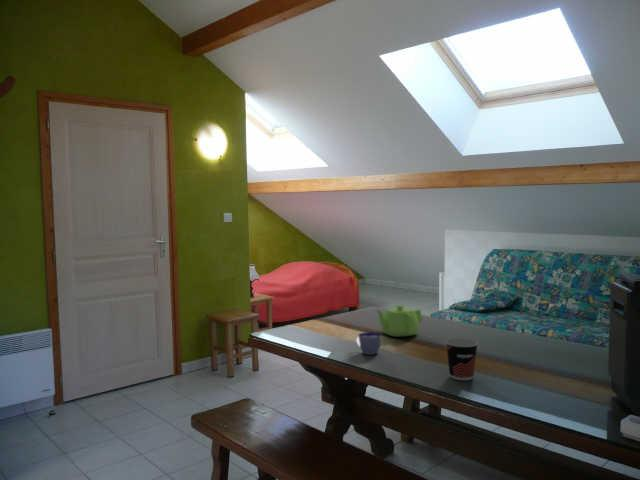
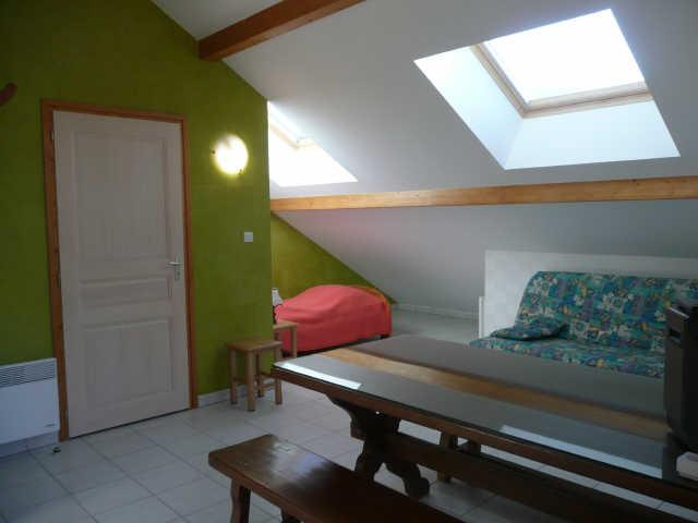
- teapot [375,304,423,337]
- cup [444,337,479,381]
- cup [356,331,383,356]
